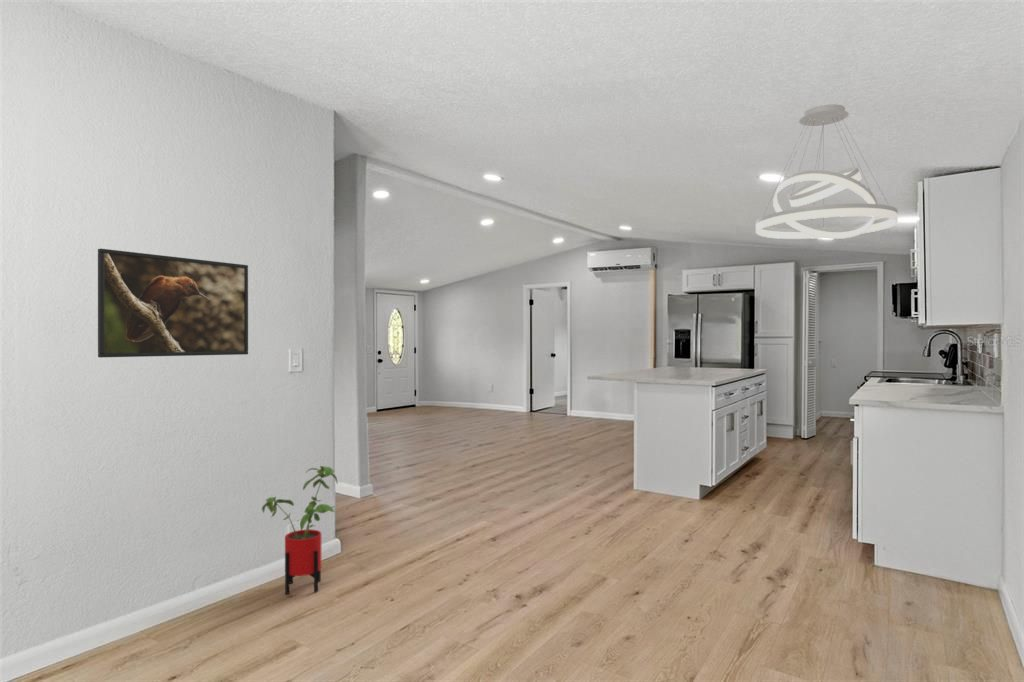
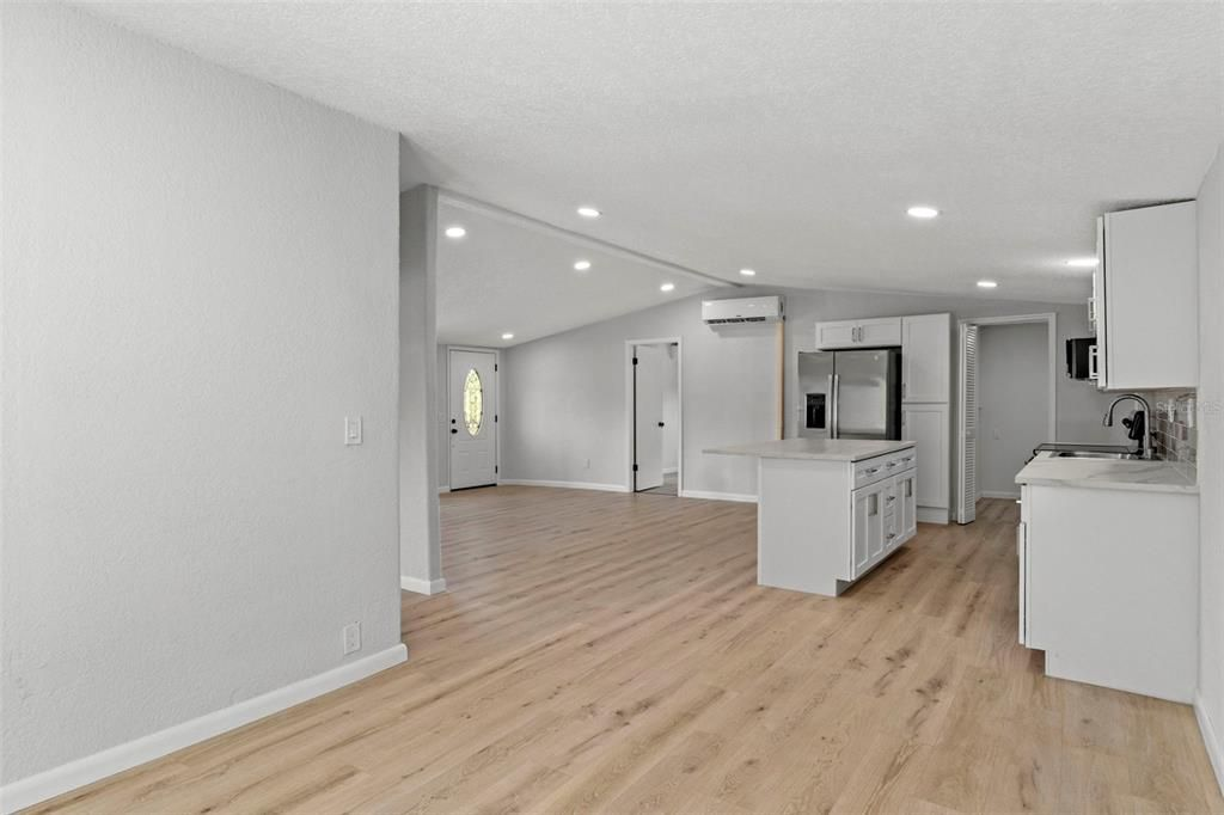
- pendant light [755,103,899,240]
- house plant [261,465,339,595]
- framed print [97,248,249,358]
